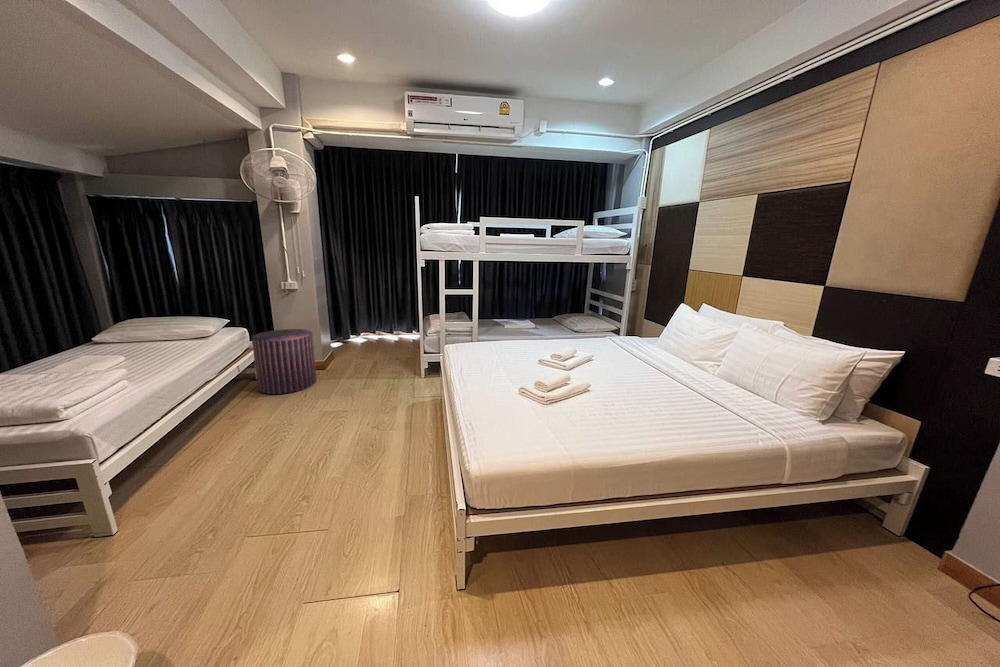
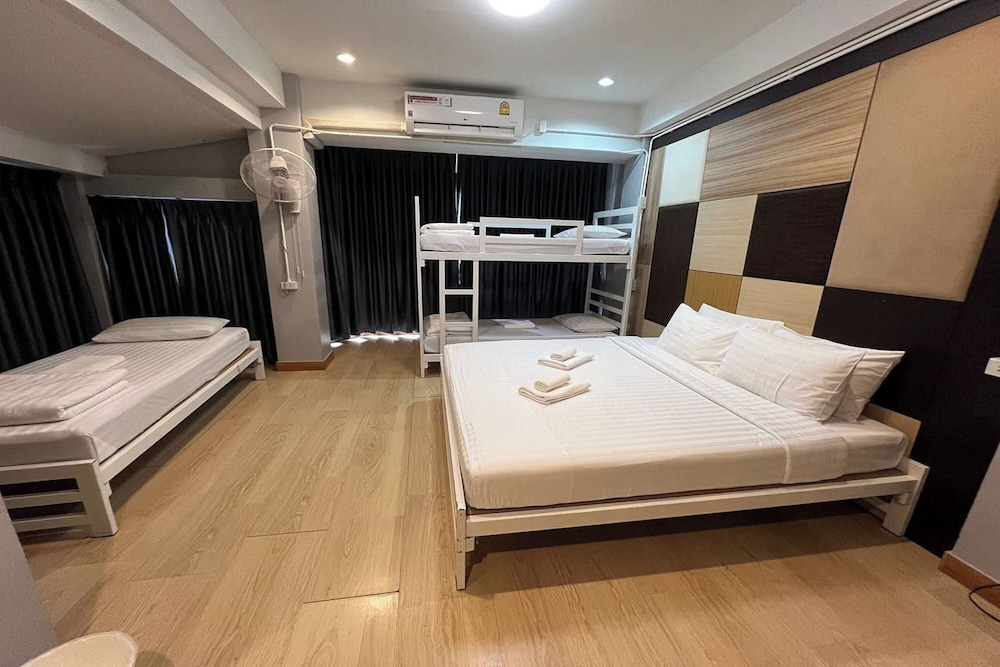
- pouf [251,328,318,395]
